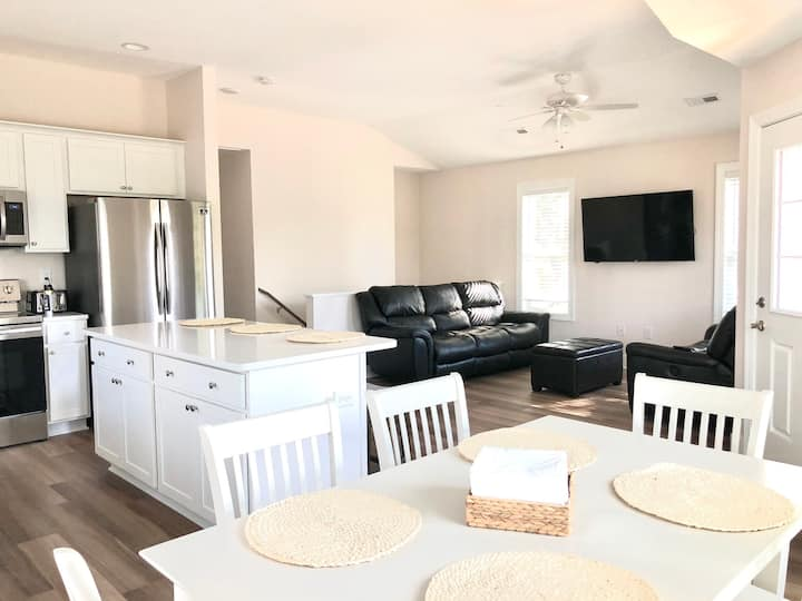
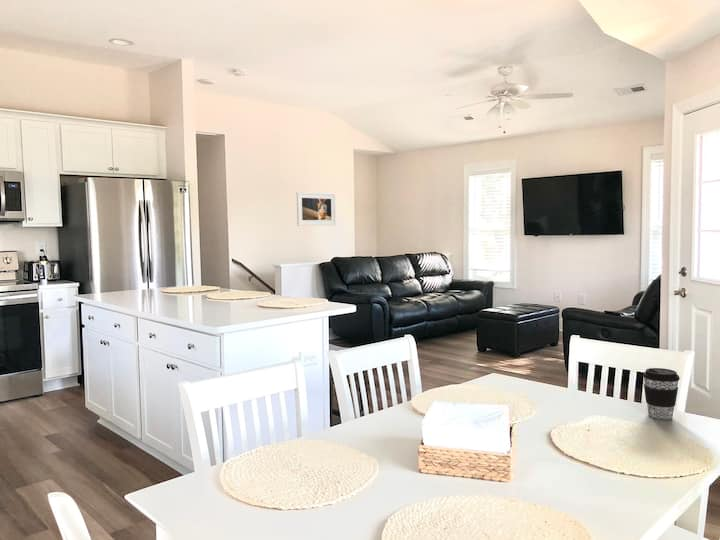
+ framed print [296,191,337,227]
+ coffee cup [642,367,681,420]
